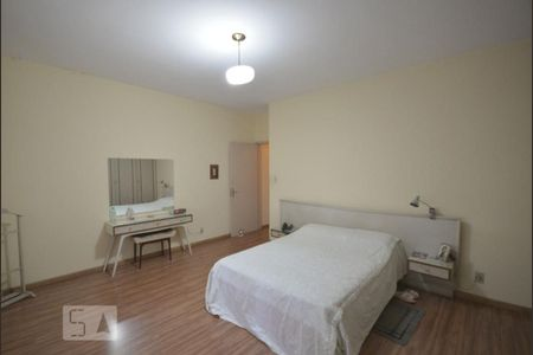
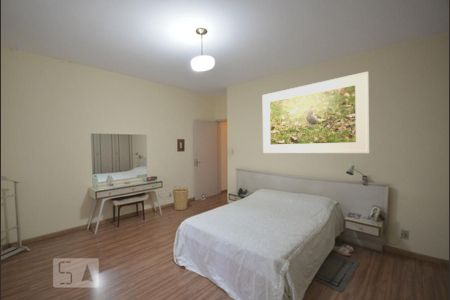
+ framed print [262,71,371,154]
+ basket [171,185,190,211]
